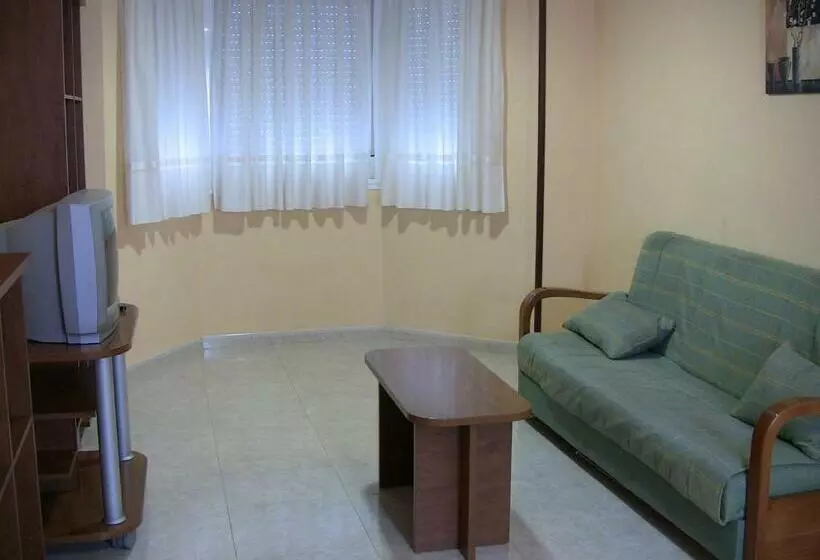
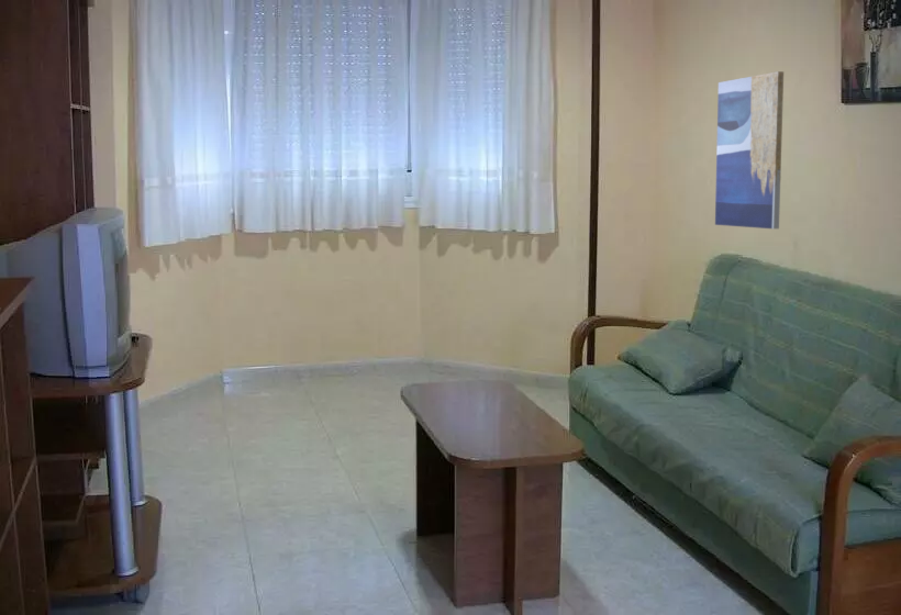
+ wall art [714,70,785,230]
